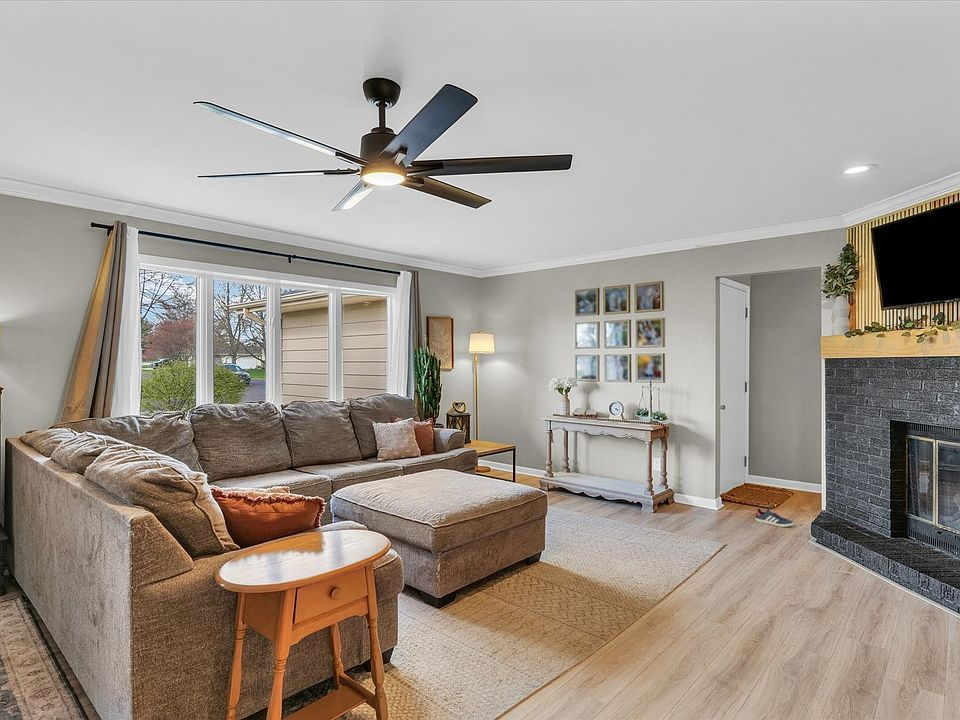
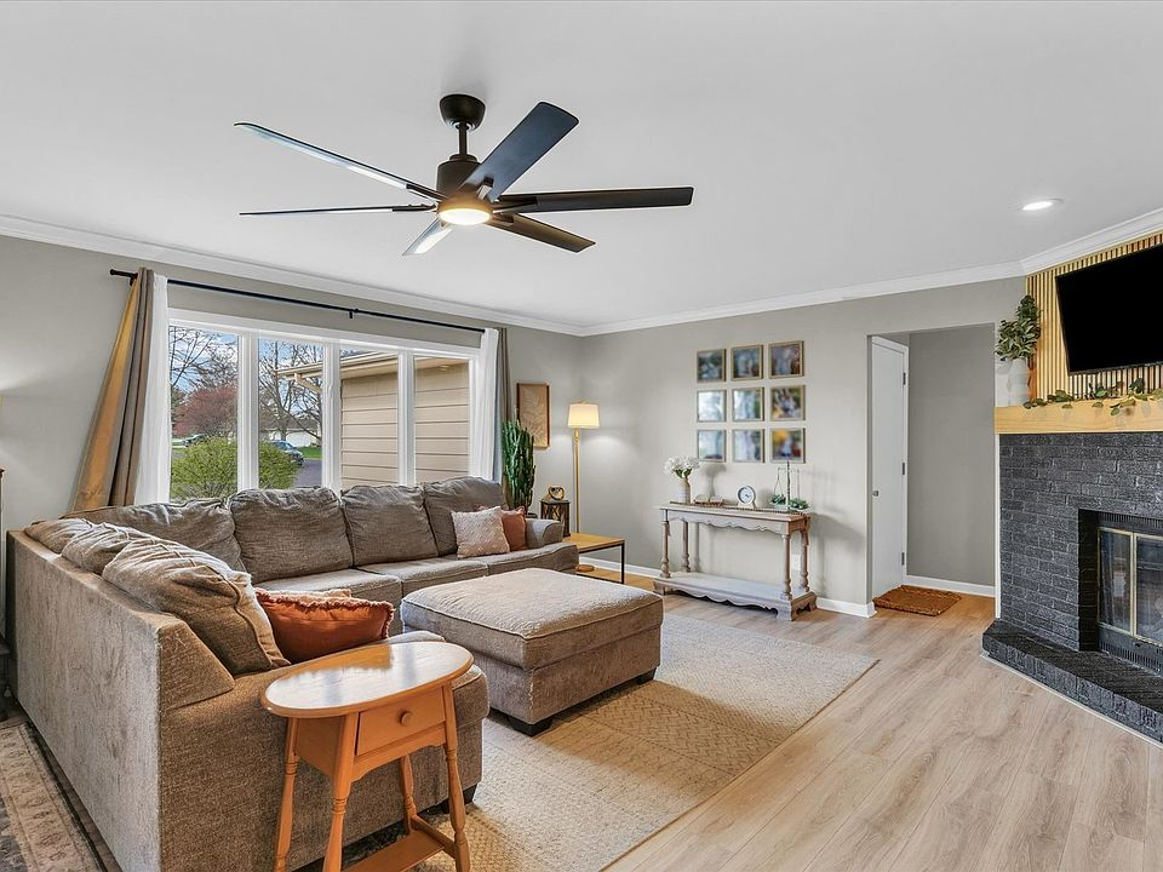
- sneaker [754,507,794,528]
